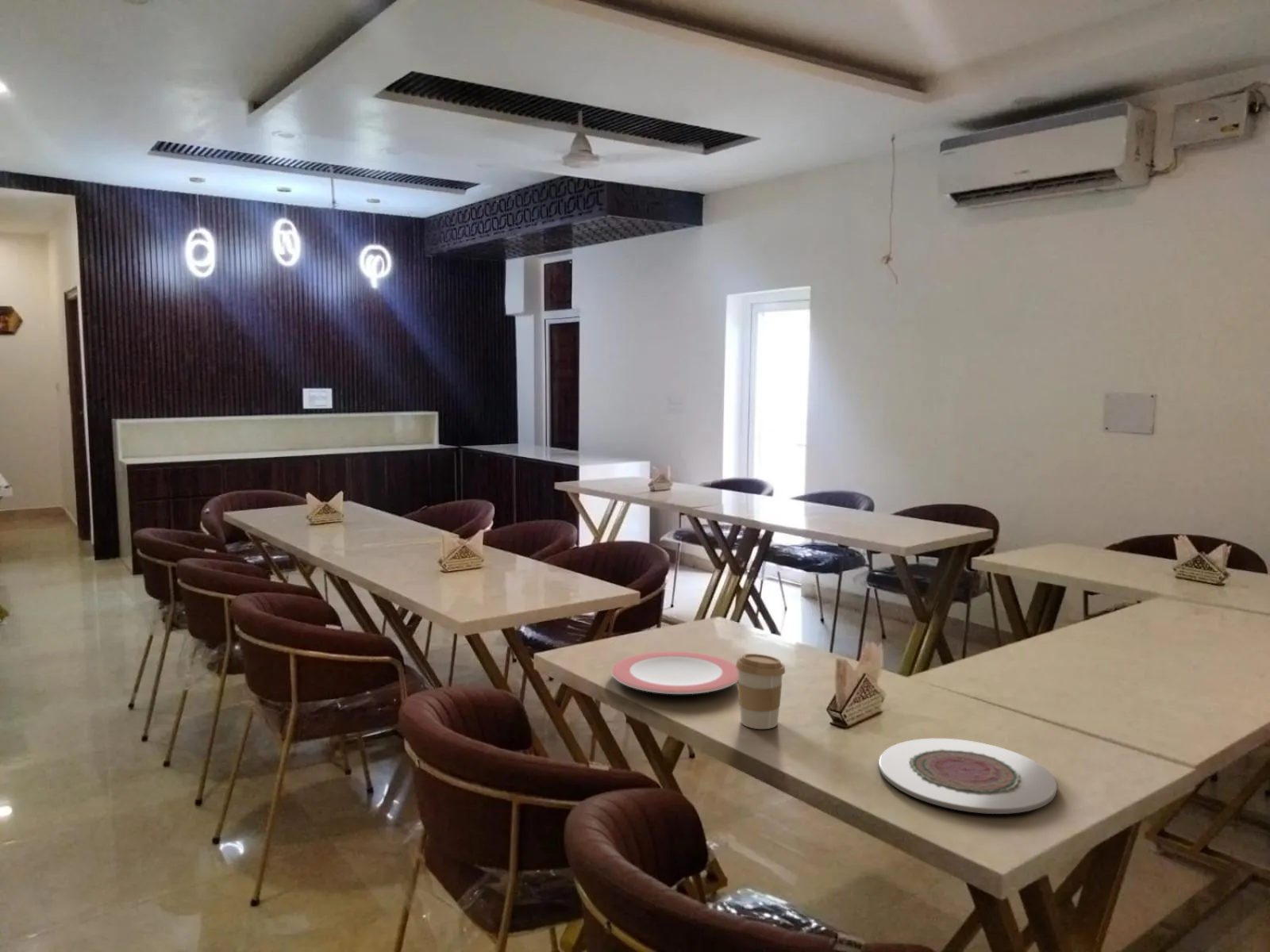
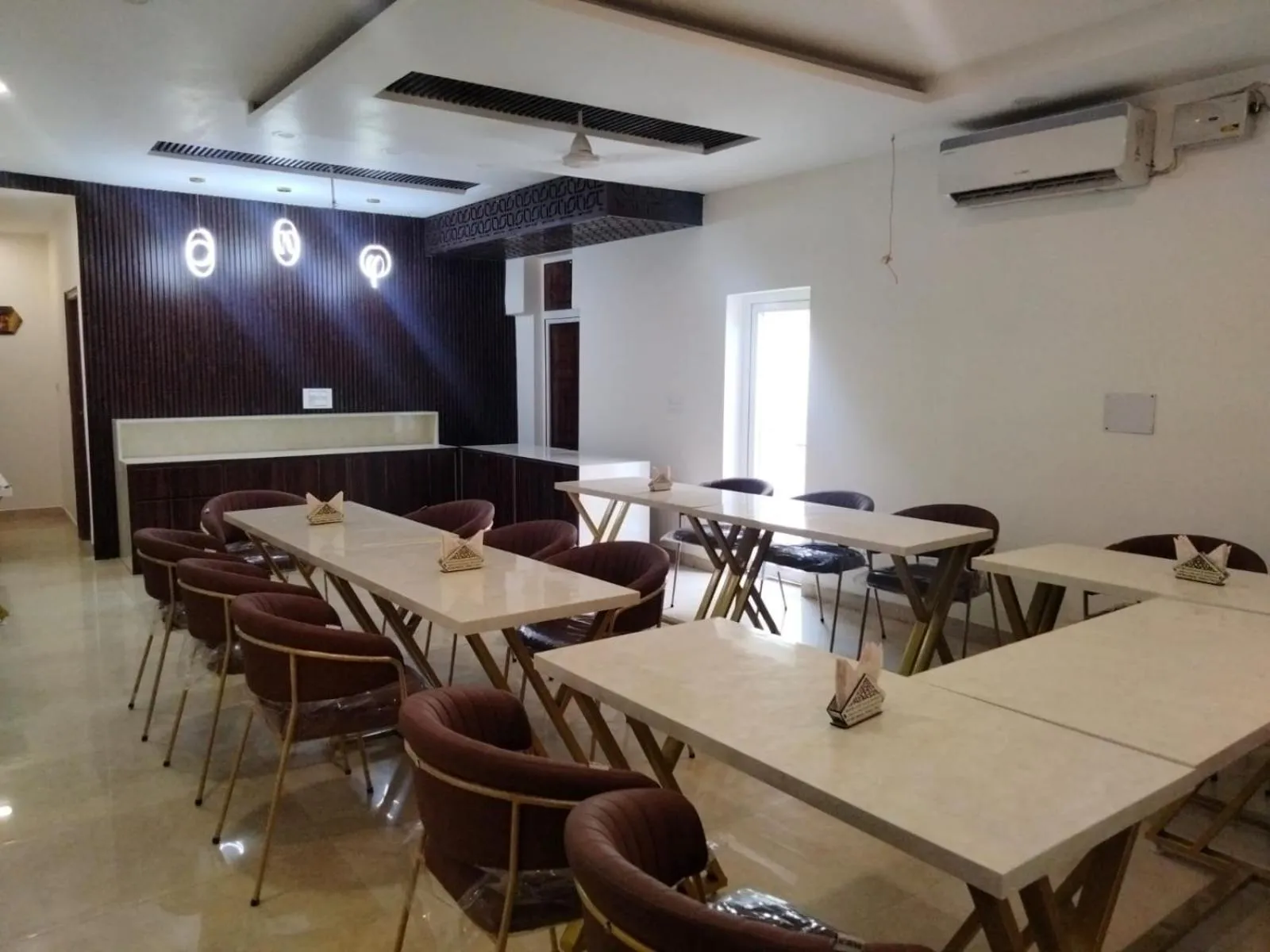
- coffee cup [735,653,786,730]
- plate [878,738,1057,815]
- plate [610,651,738,695]
